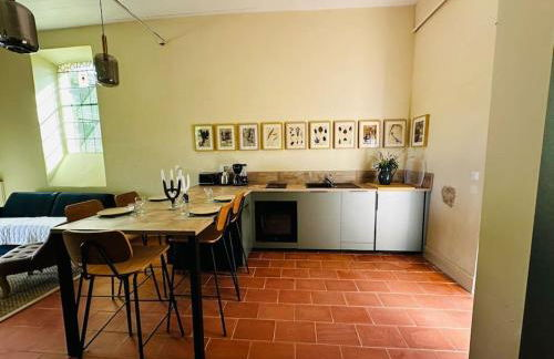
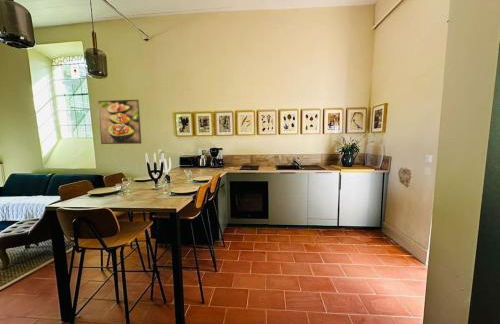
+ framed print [97,99,142,145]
